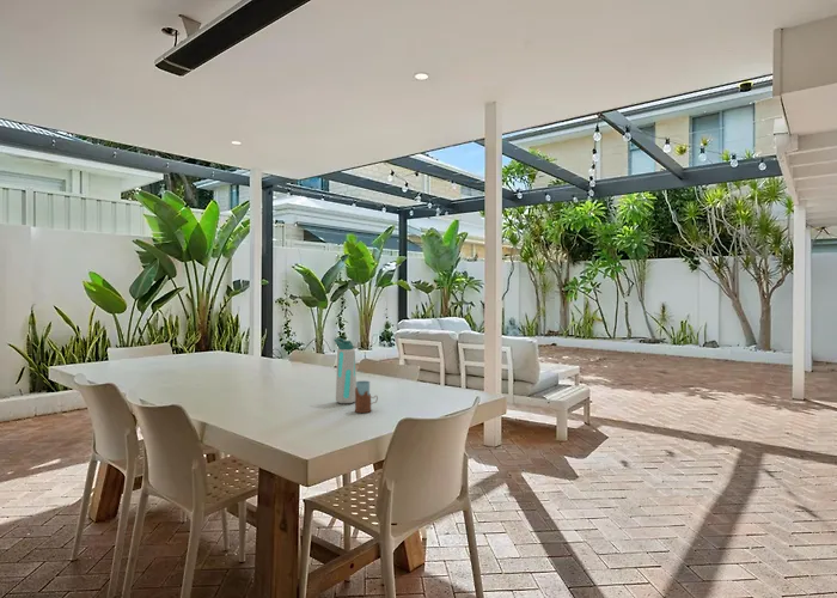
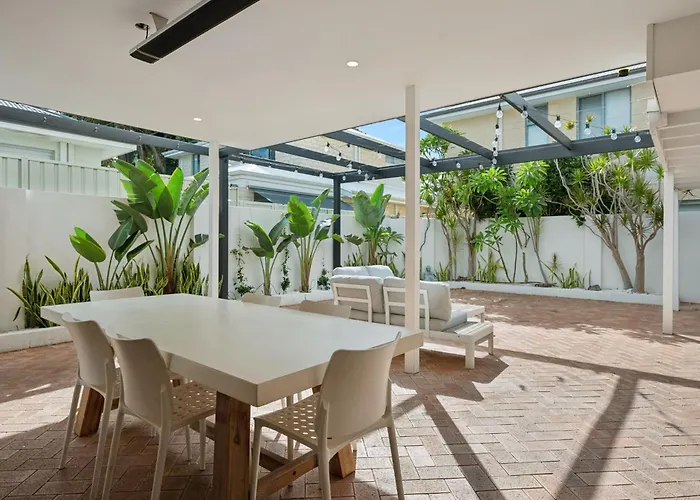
- water bottle [332,337,358,404]
- drinking glass [354,380,379,414]
